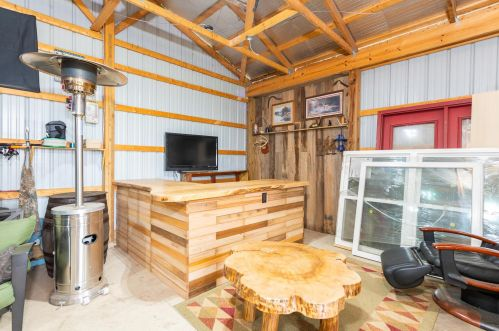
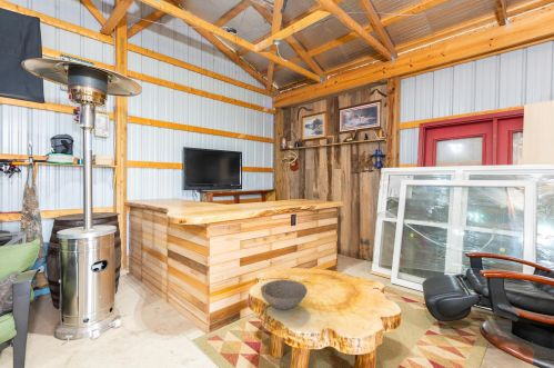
+ bowl [260,279,309,311]
